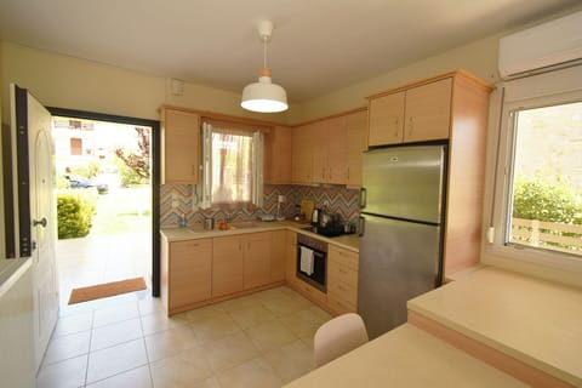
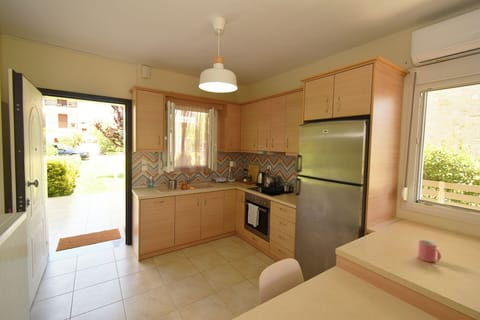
+ mug [417,239,442,263]
